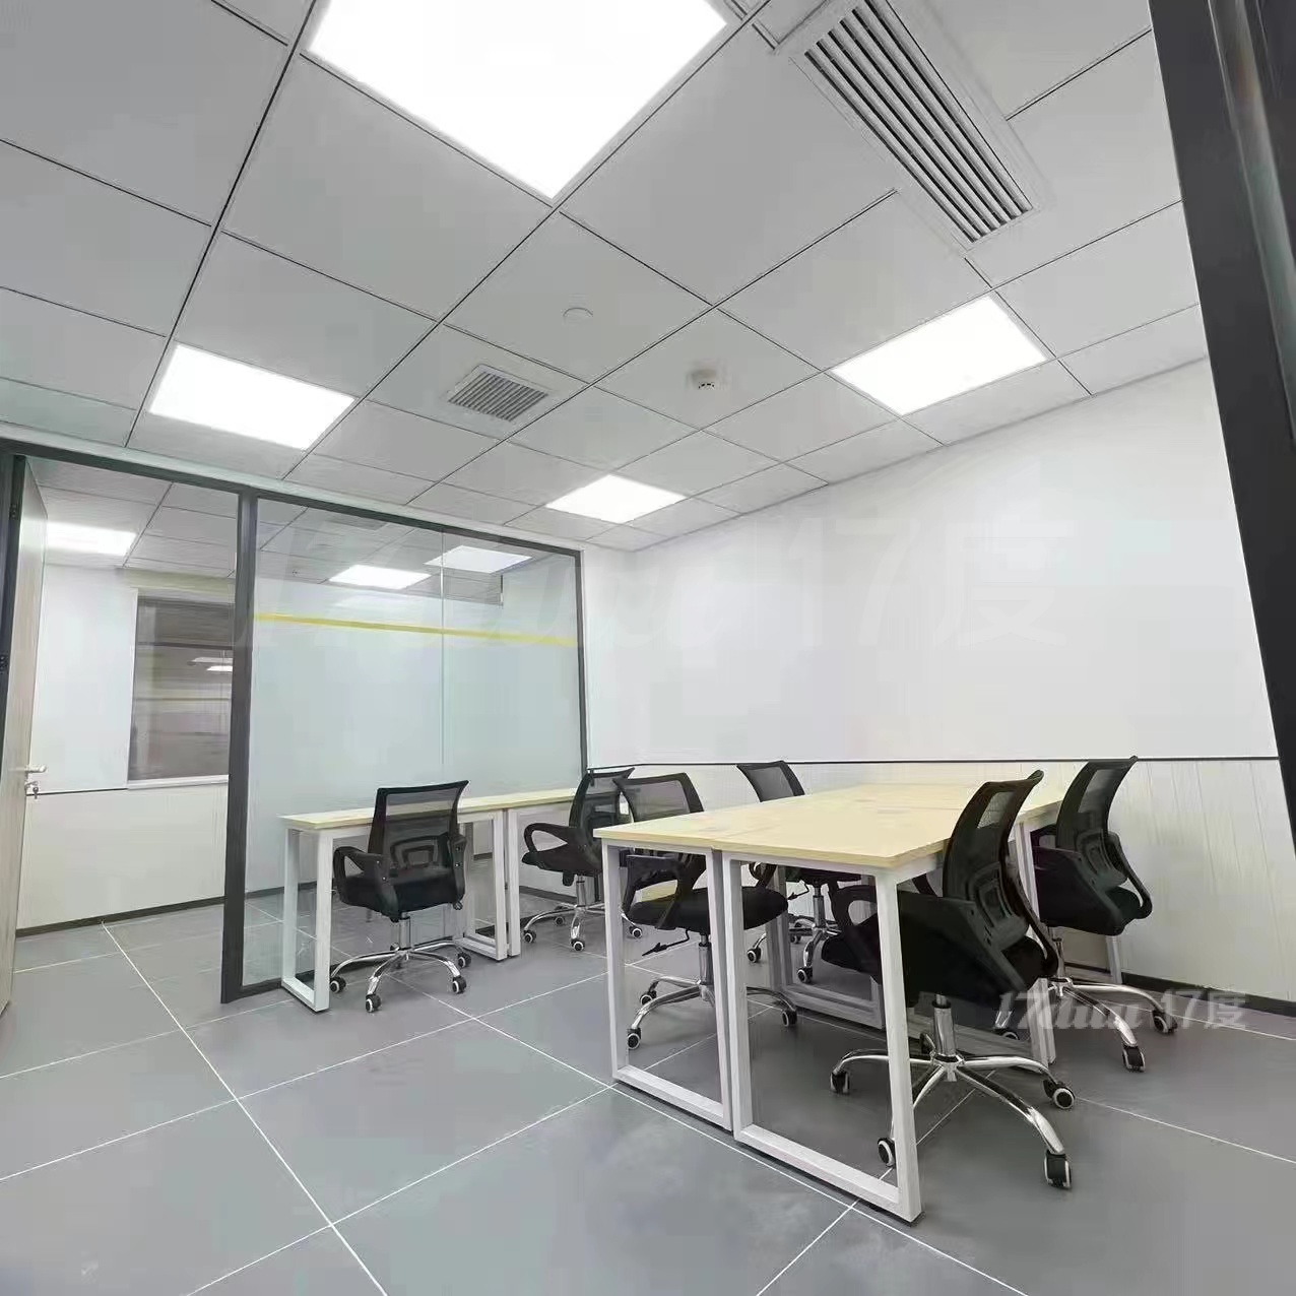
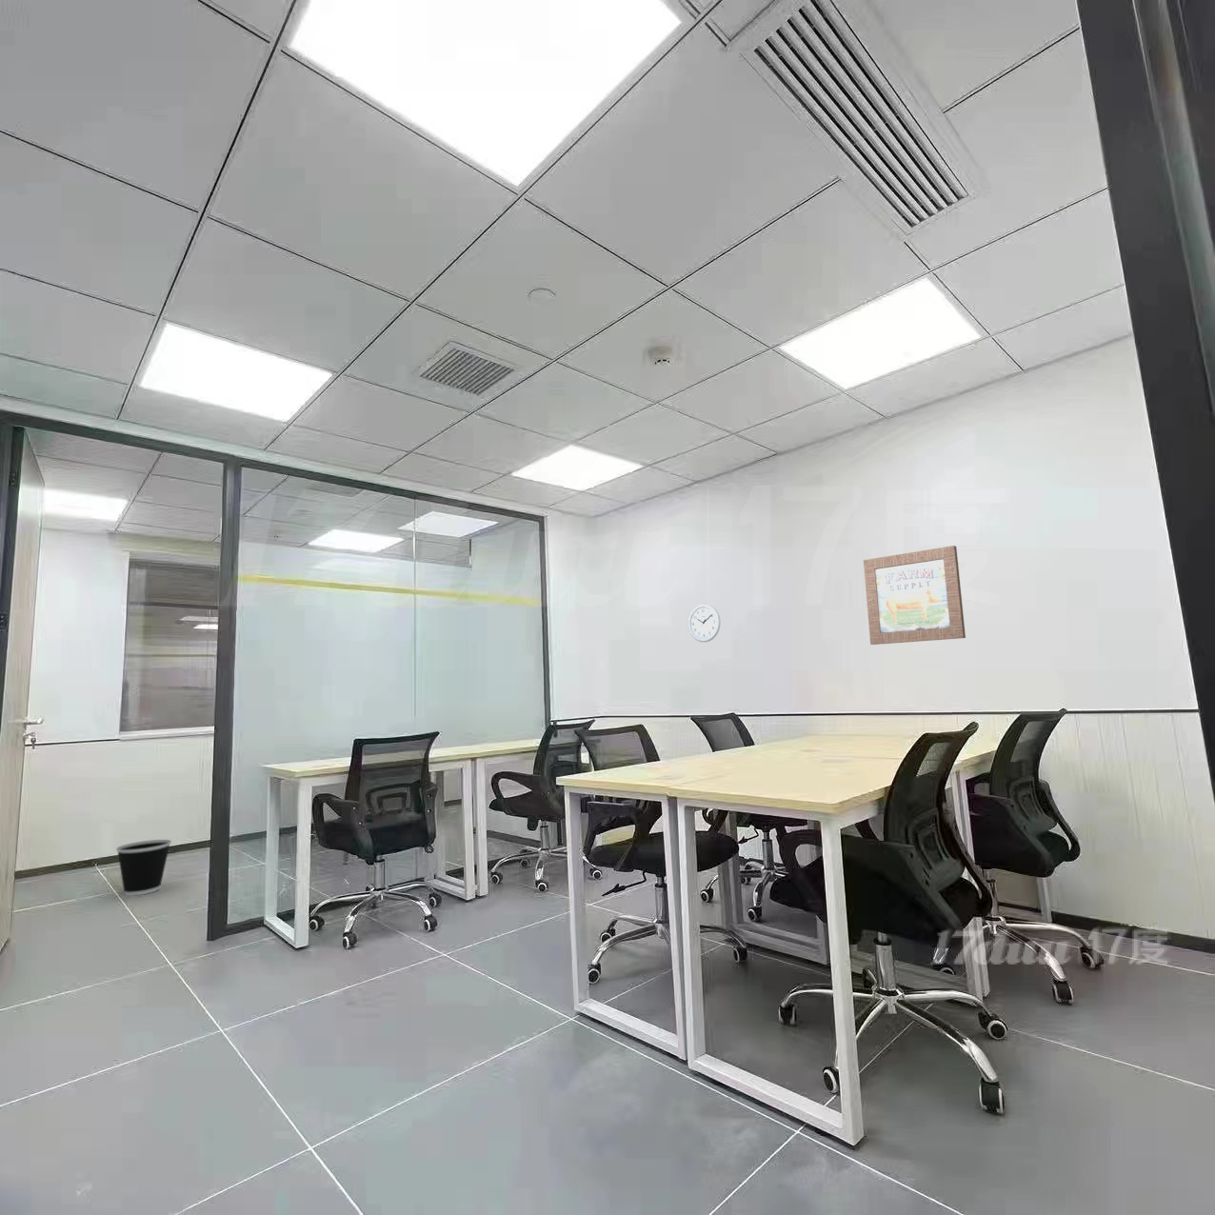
+ wall clock [688,603,721,643]
+ wastebasket [116,839,172,897]
+ wall art [862,545,967,645]
